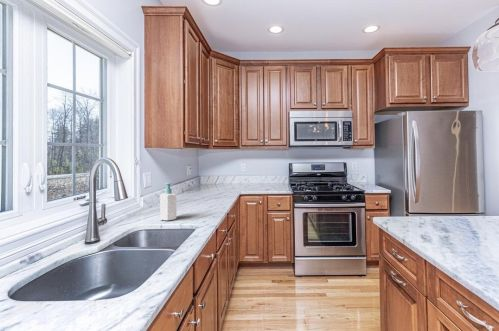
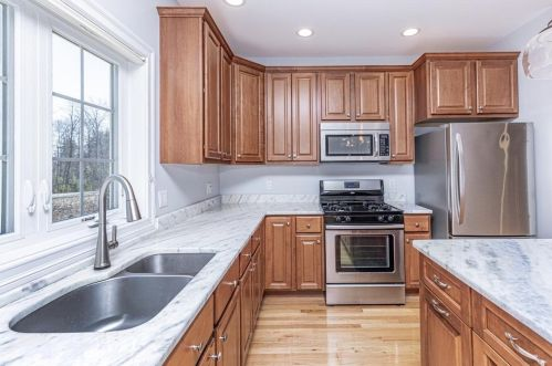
- soap bottle [159,182,177,221]
